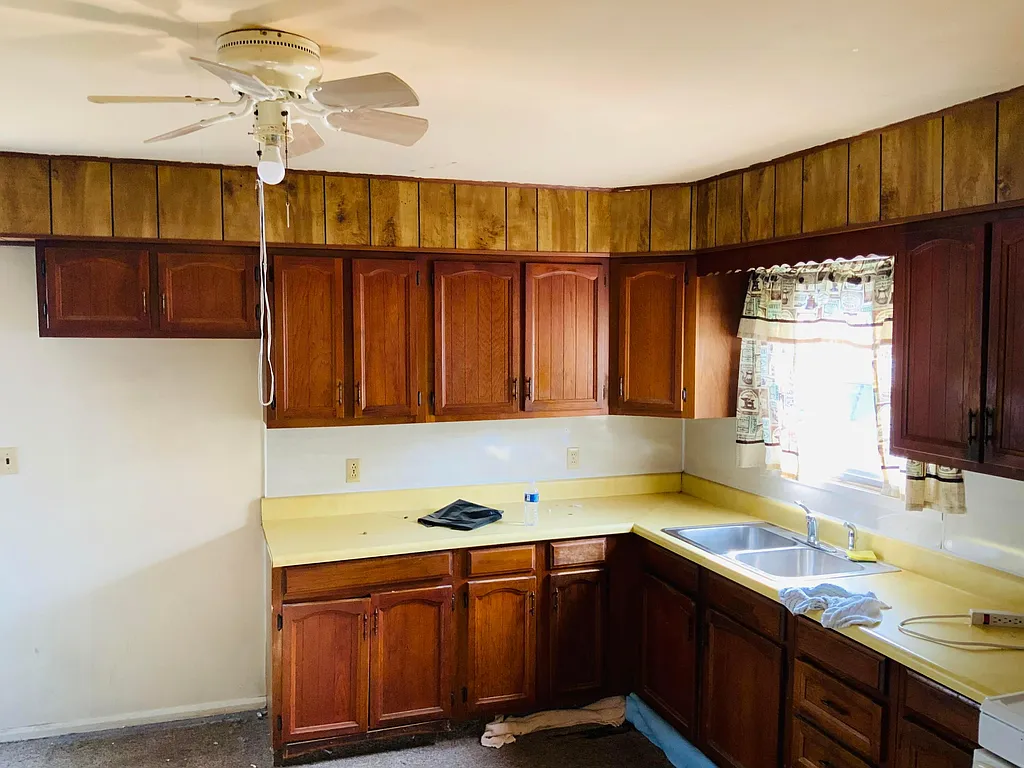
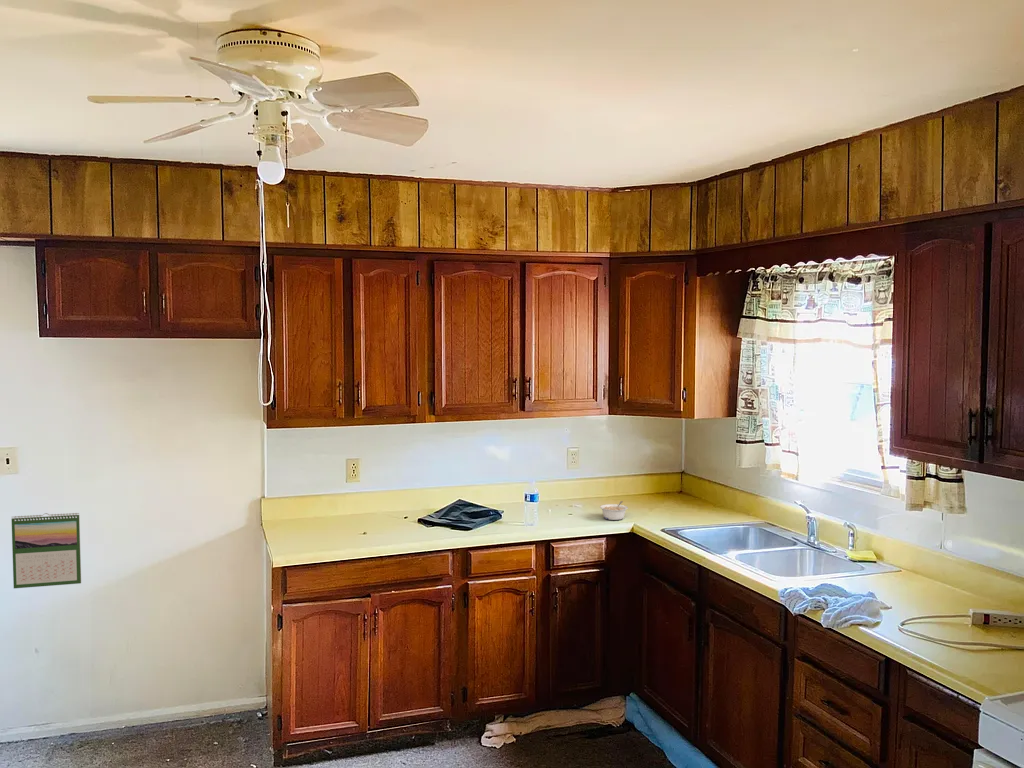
+ calendar [10,512,82,589]
+ legume [599,500,629,521]
